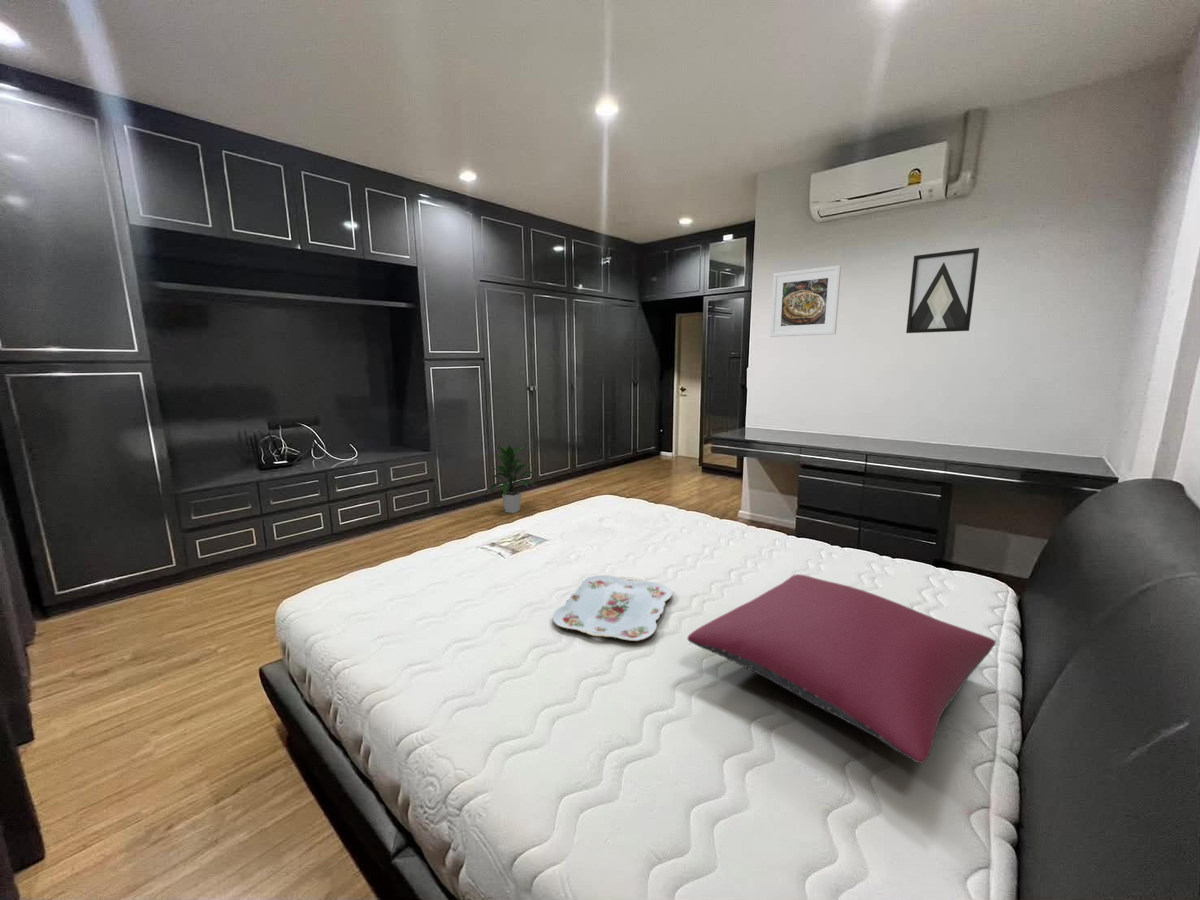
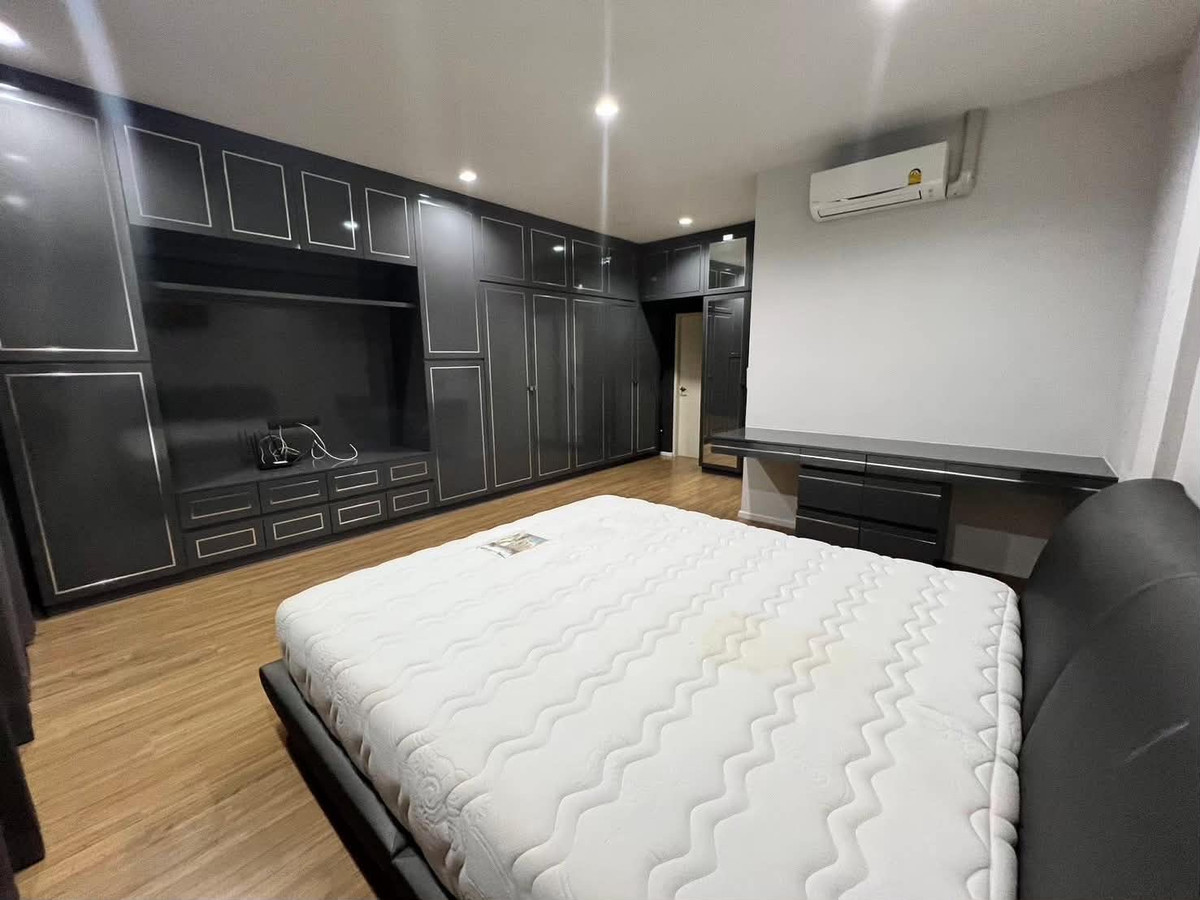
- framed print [769,264,842,338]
- serving tray [552,574,673,642]
- indoor plant [489,444,537,514]
- wall art [905,247,980,334]
- pillow [686,573,997,765]
